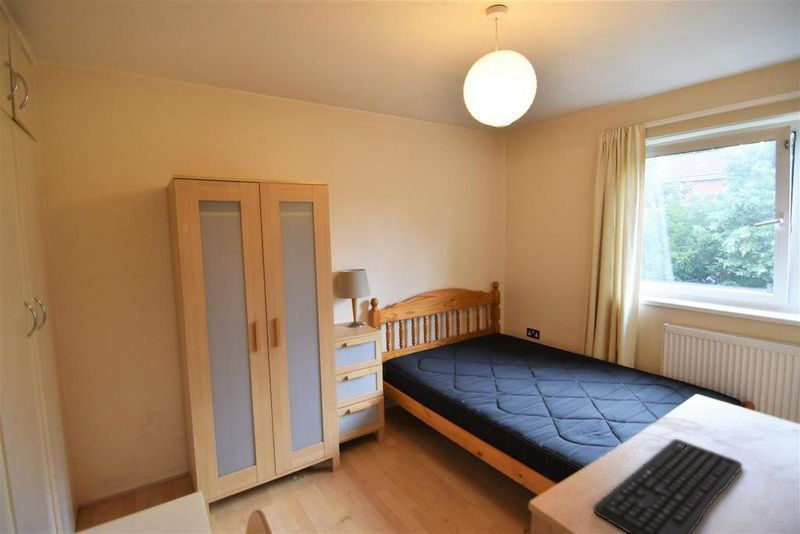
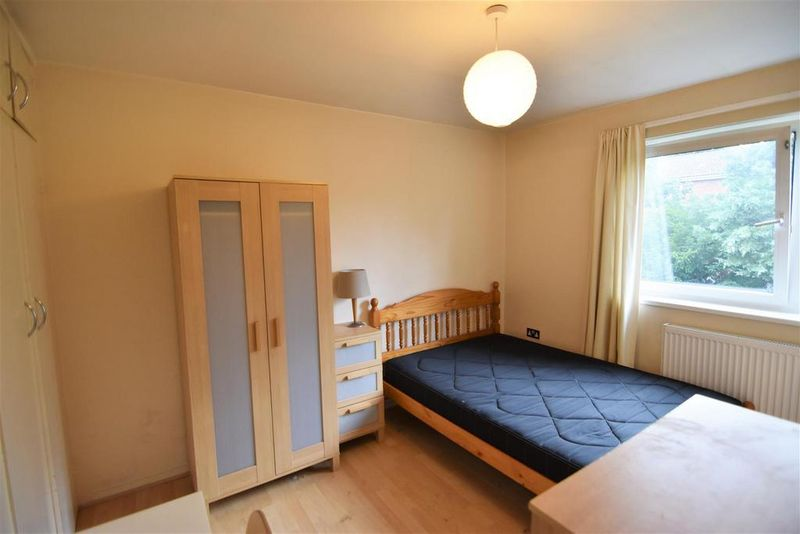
- computer keyboard [593,438,743,534]
